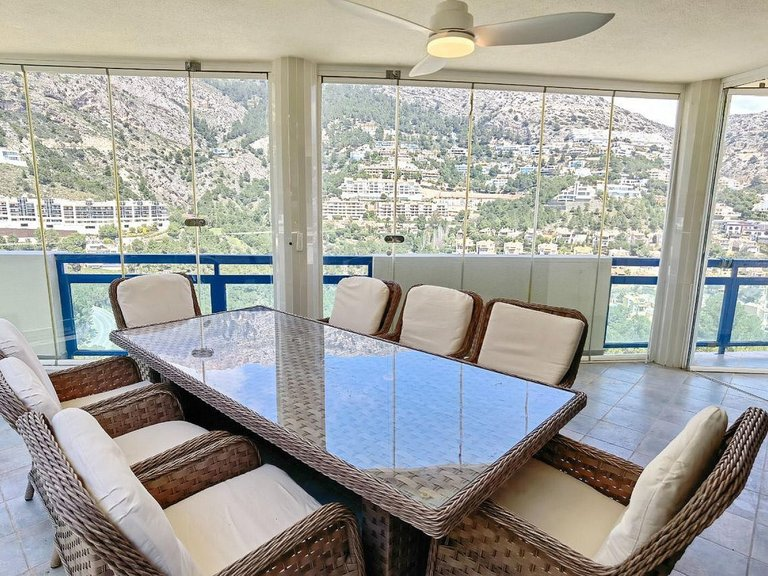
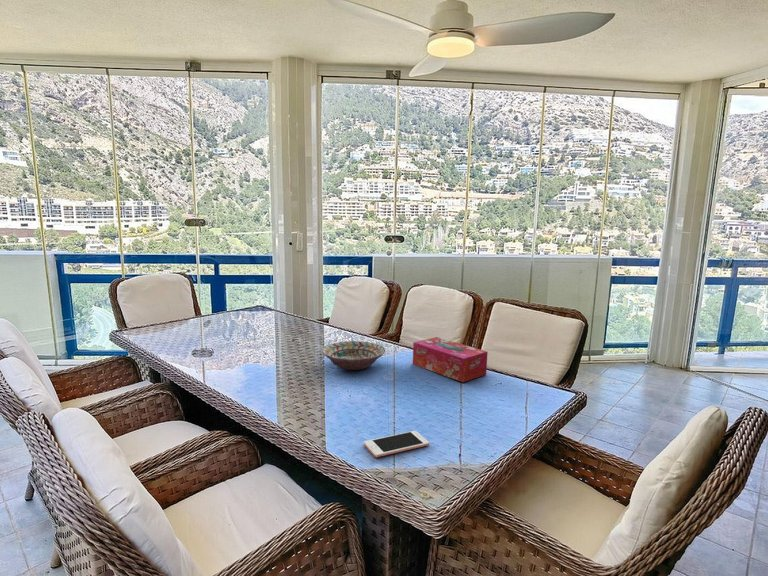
+ tissue box [412,336,489,383]
+ decorative bowl [321,340,386,371]
+ cell phone [363,430,430,458]
